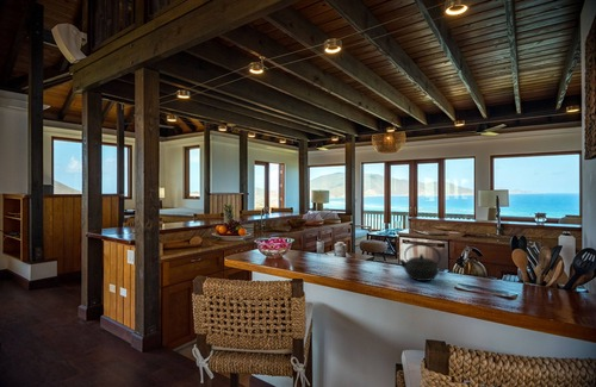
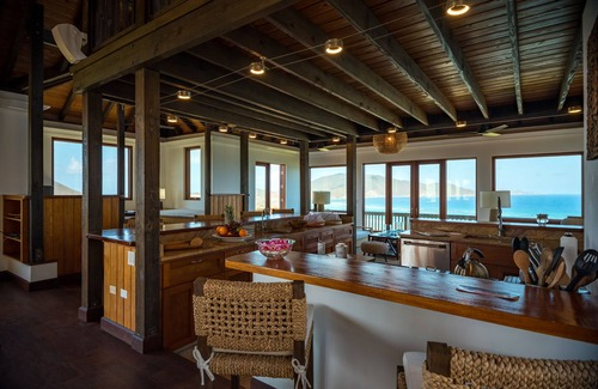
- kettle [397,242,442,282]
